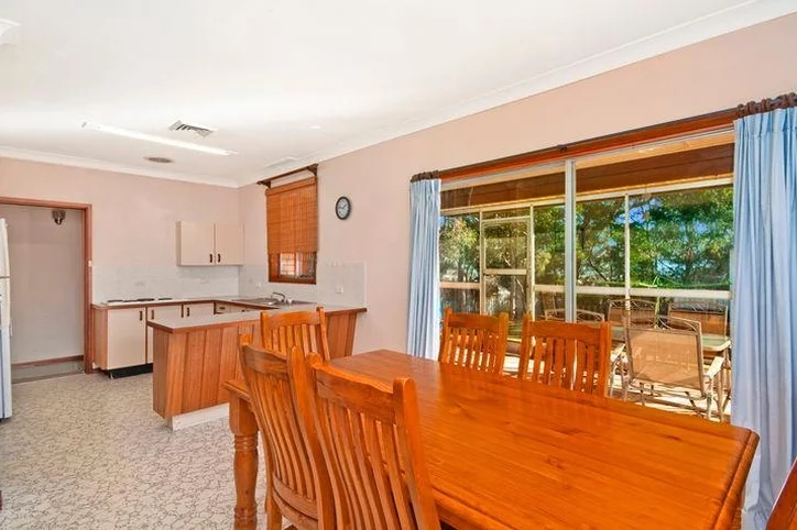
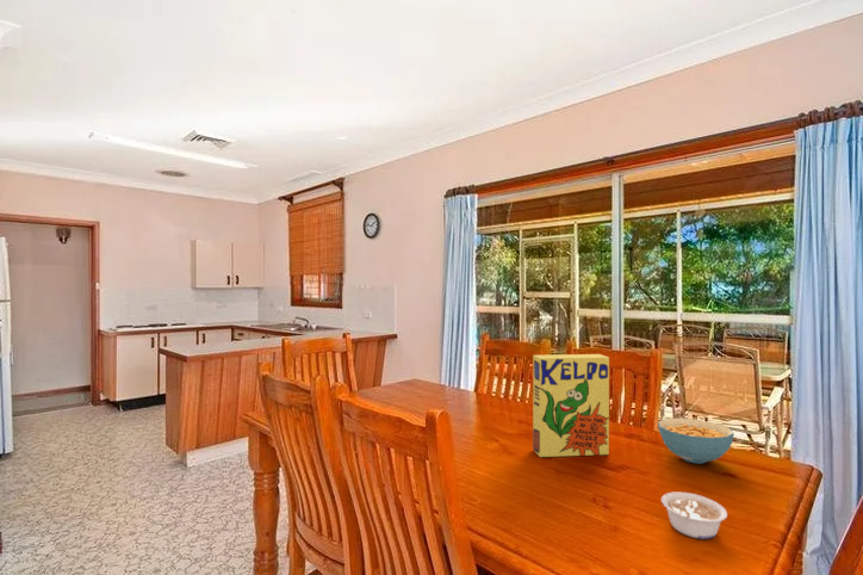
+ legume [660,491,728,540]
+ cereal bowl [657,418,735,465]
+ cereal box [532,353,610,458]
